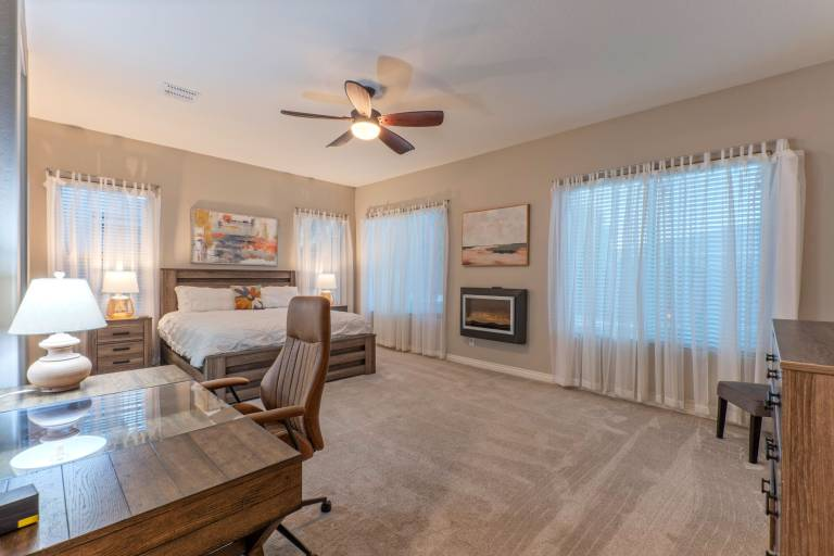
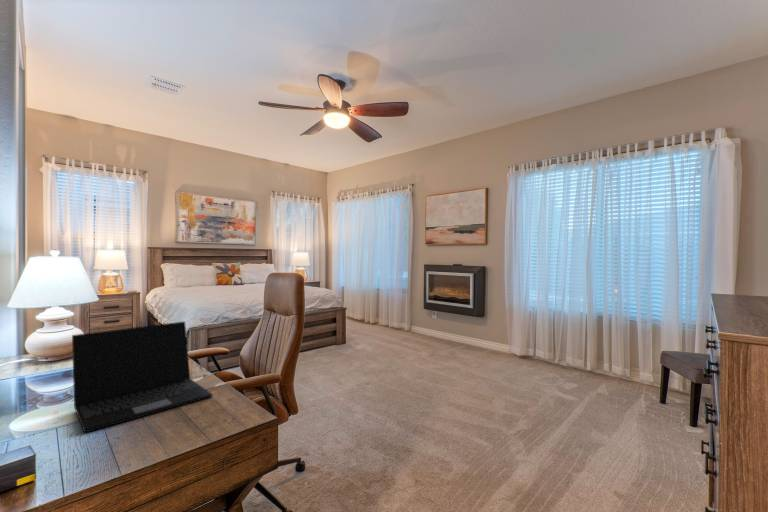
+ laptop [71,320,213,434]
